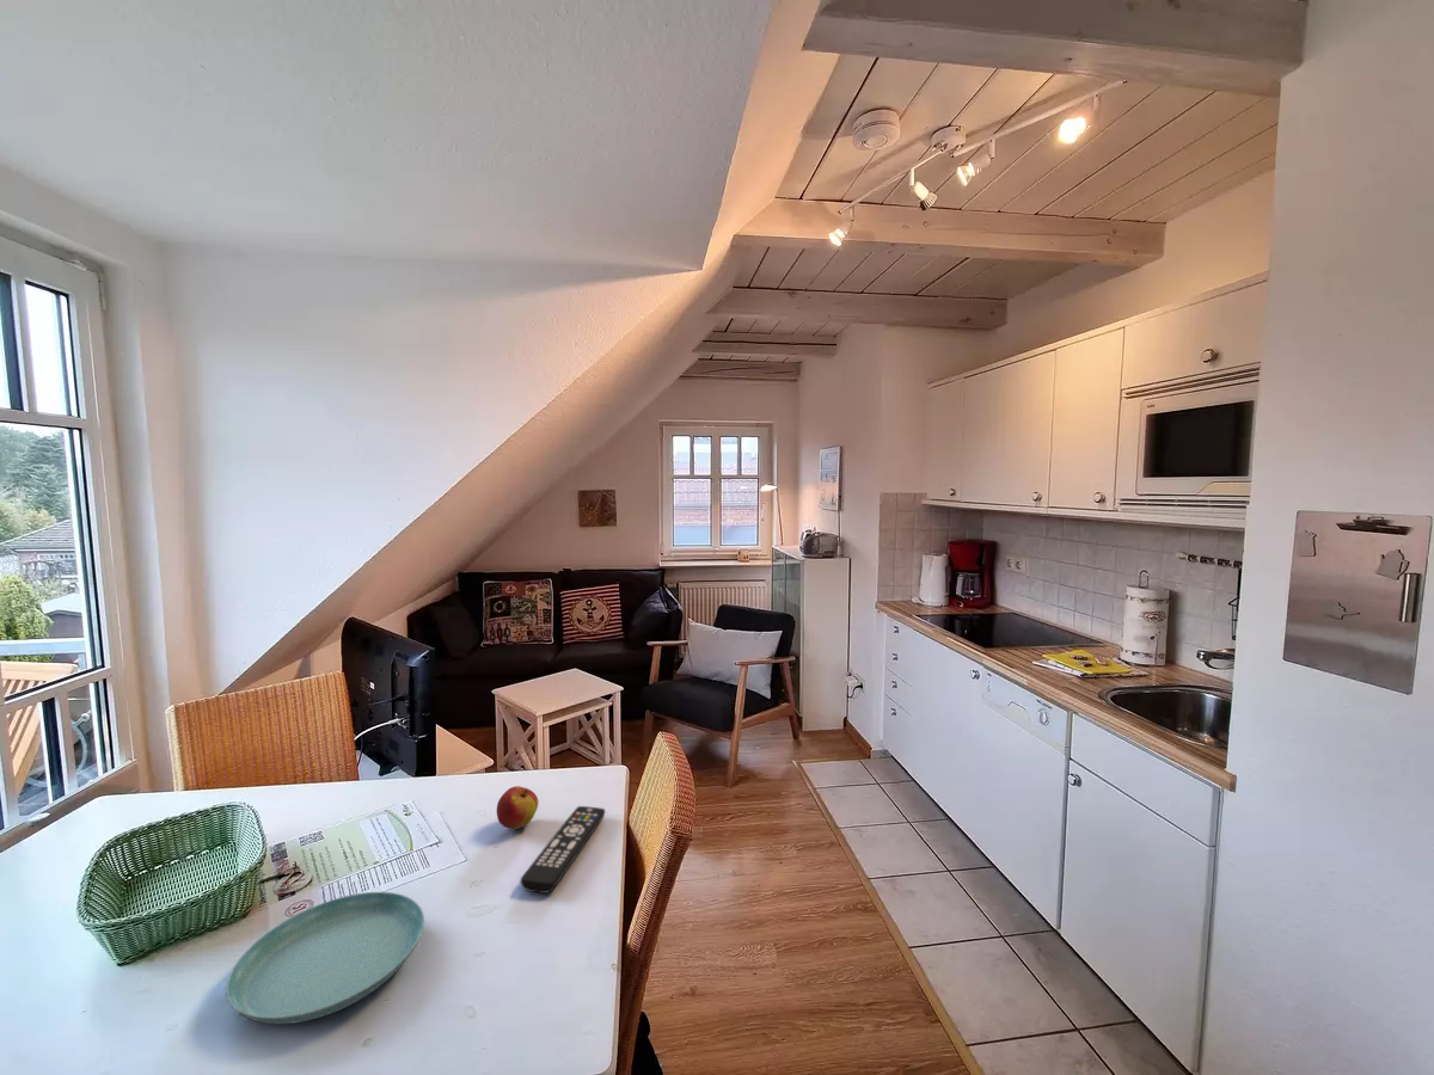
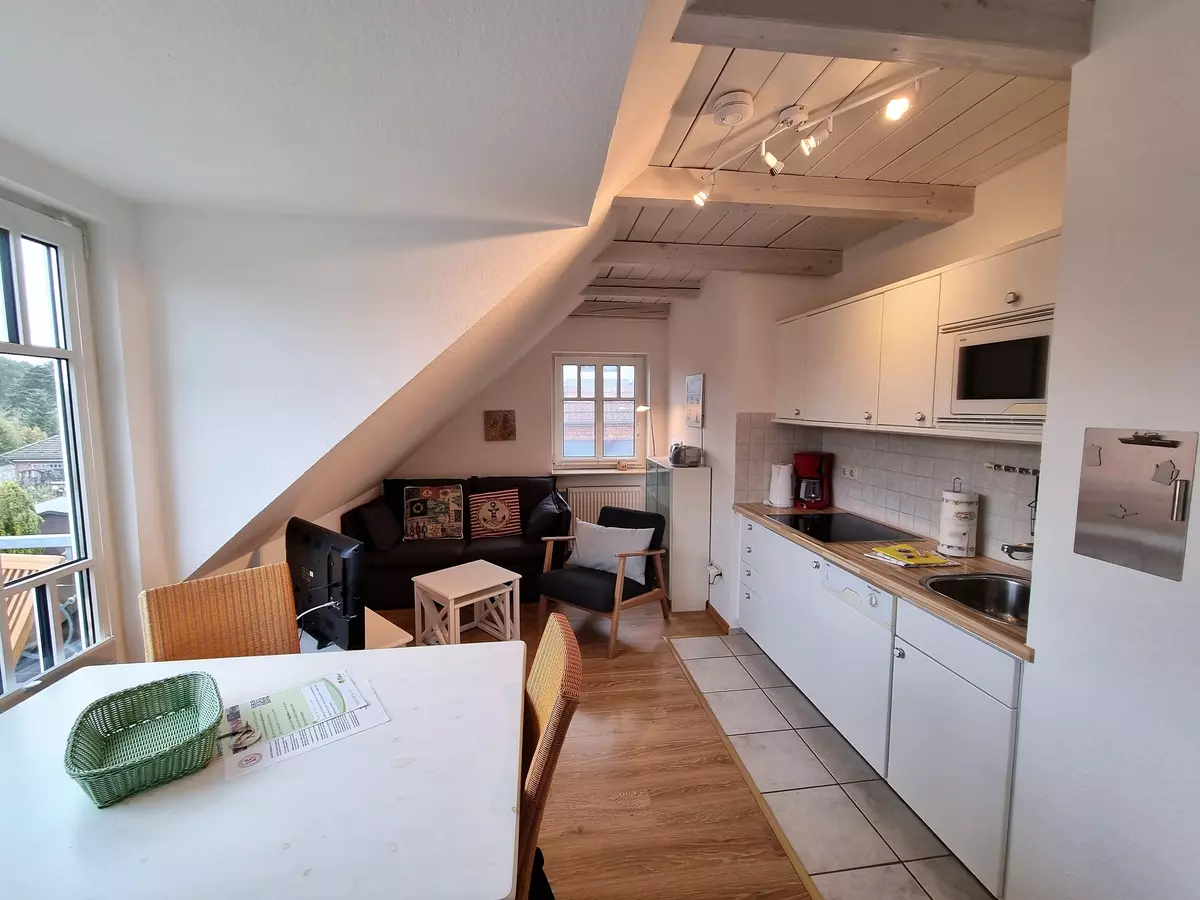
- apple [496,785,539,830]
- saucer [225,891,425,1025]
- remote control [520,805,606,895]
